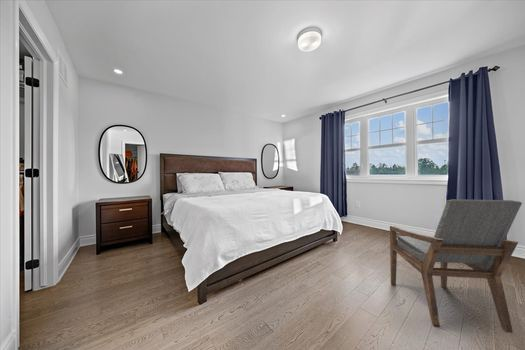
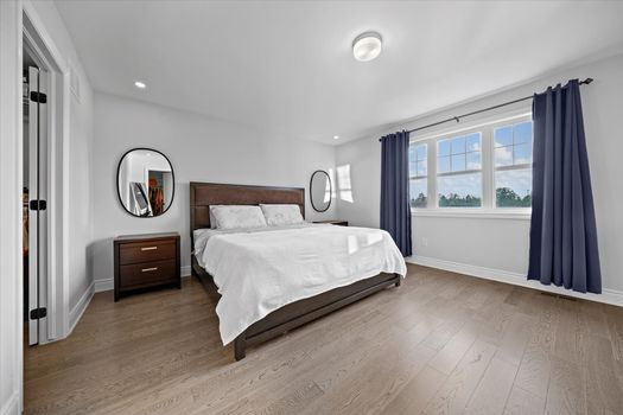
- armchair [389,198,523,334]
